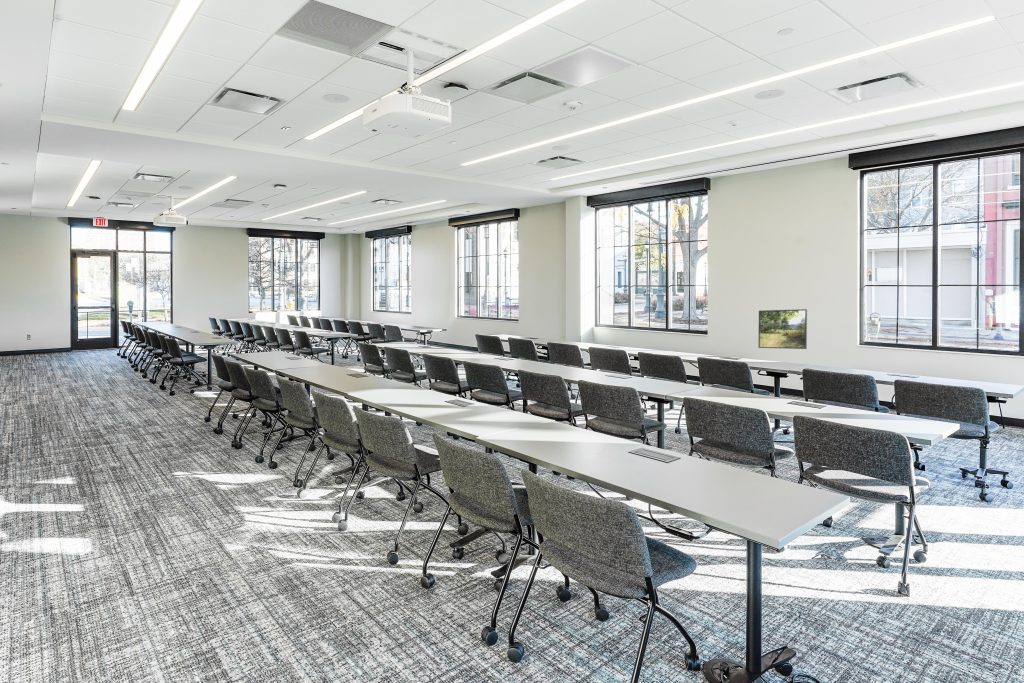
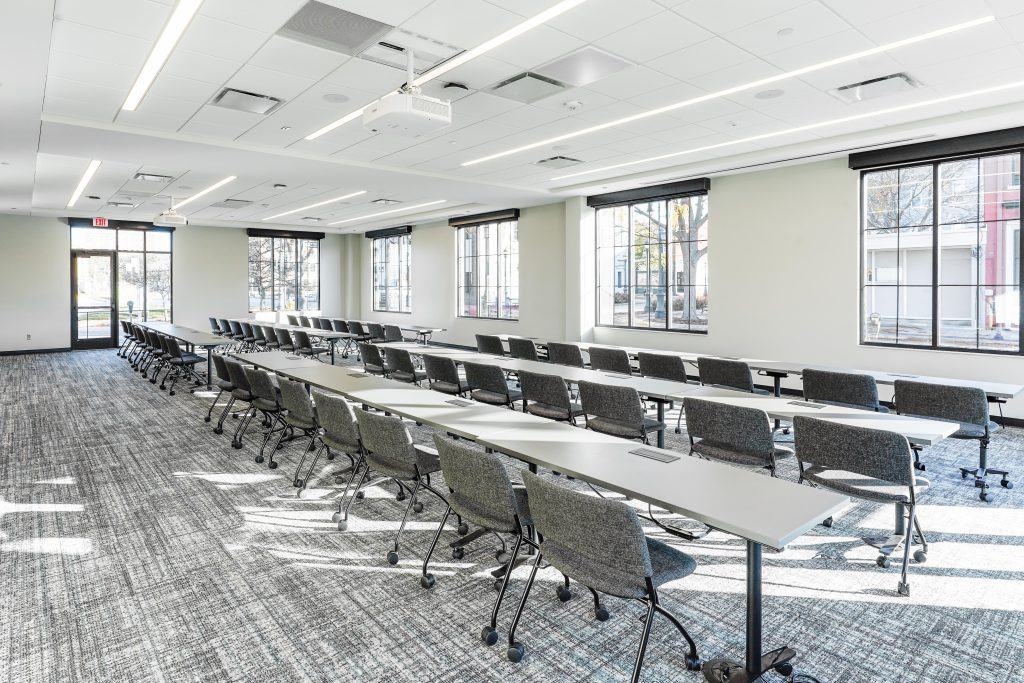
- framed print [757,308,808,350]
